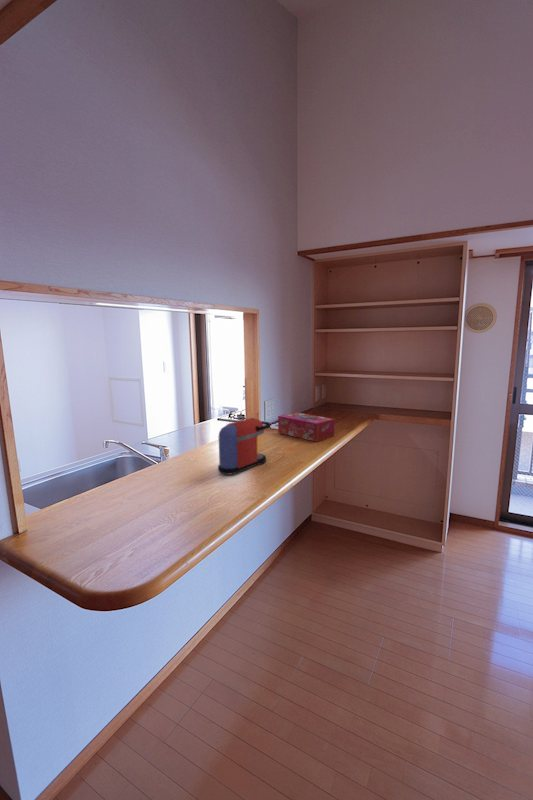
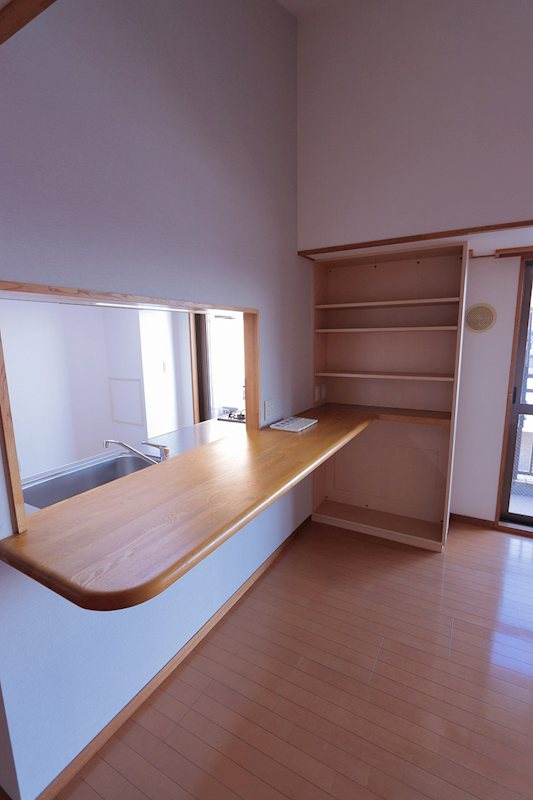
- coffee maker [217,417,272,476]
- tissue box [277,411,335,443]
